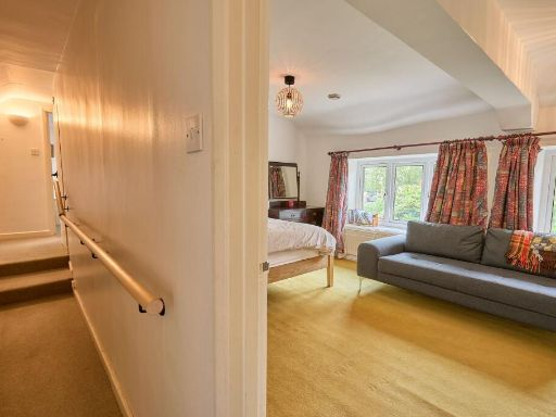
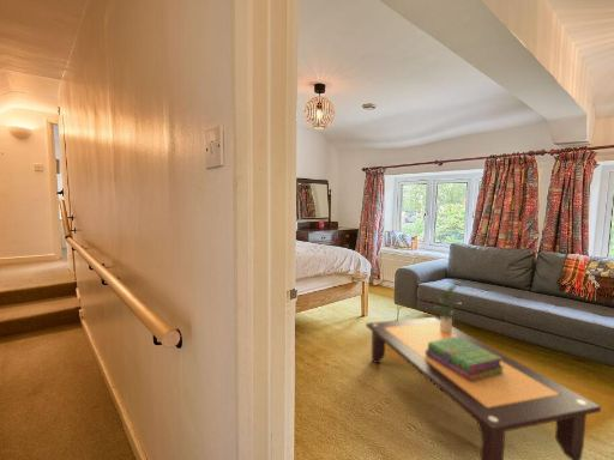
+ coffee table [365,316,602,460]
+ stack of books [426,337,504,382]
+ potted plant [432,283,460,334]
